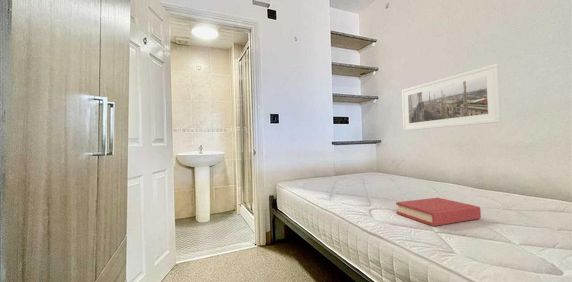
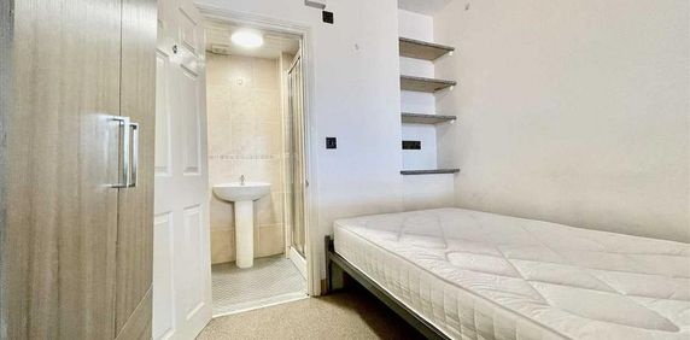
- hardback book [395,197,482,227]
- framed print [401,63,502,132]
